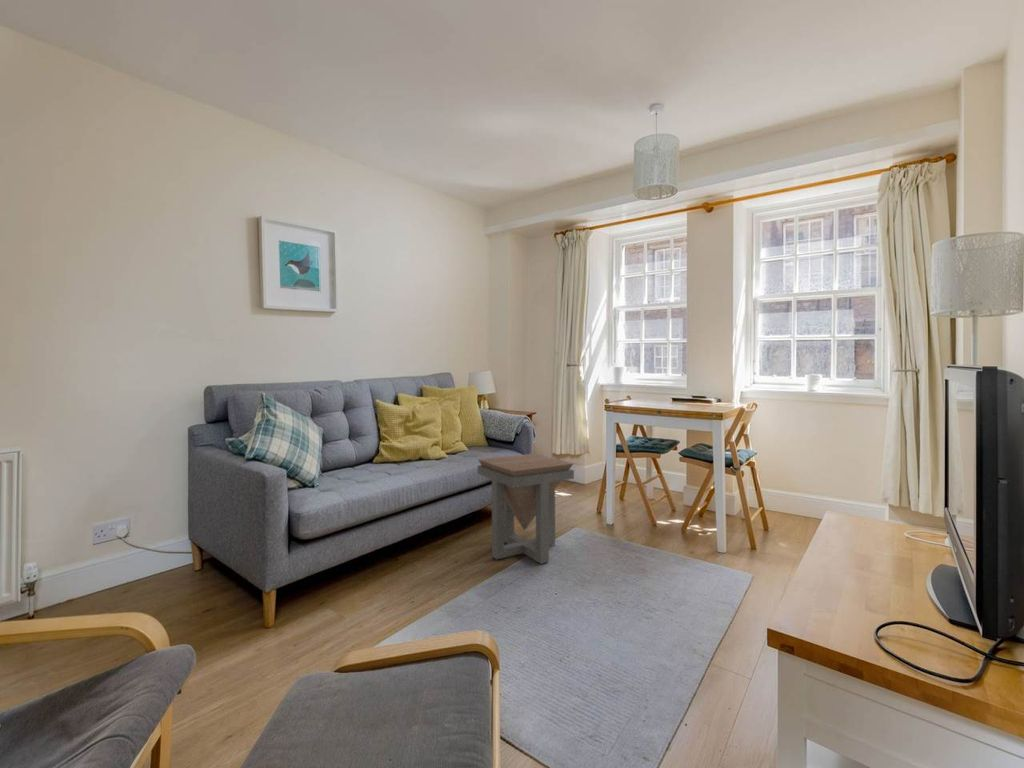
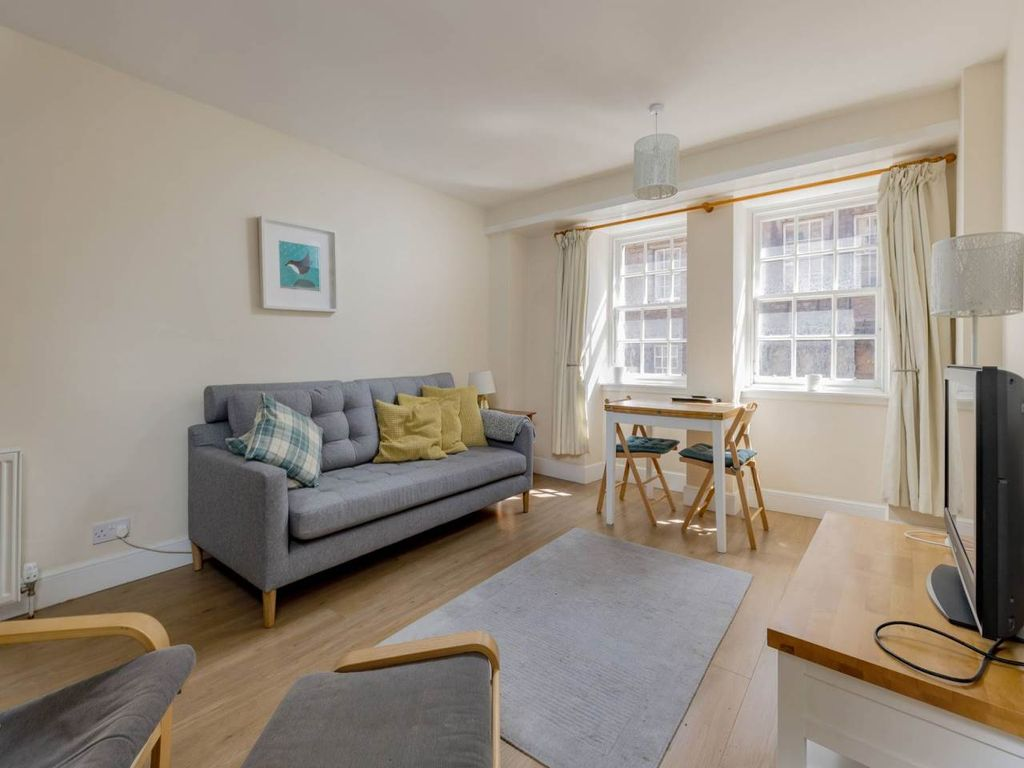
- side table [477,453,575,565]
